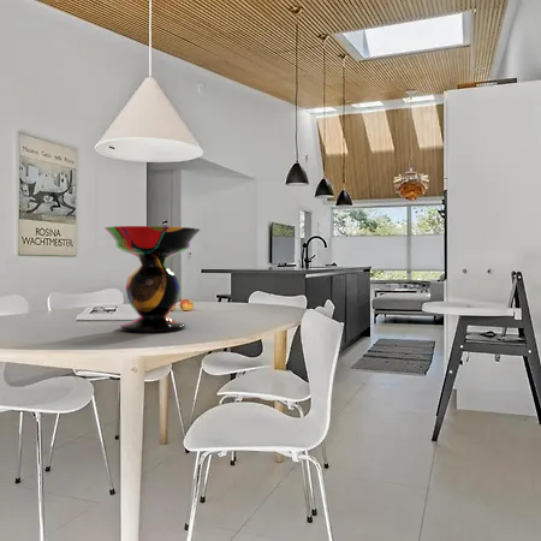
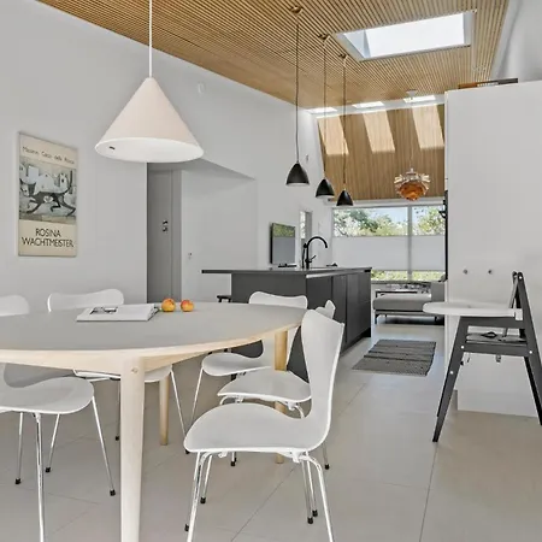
- decorative bowl [103,225,202,334]
